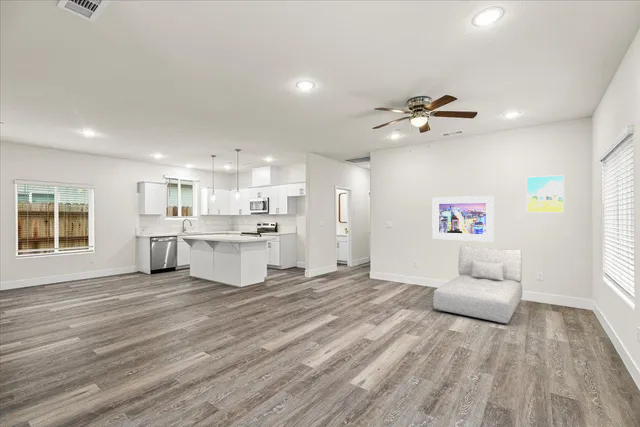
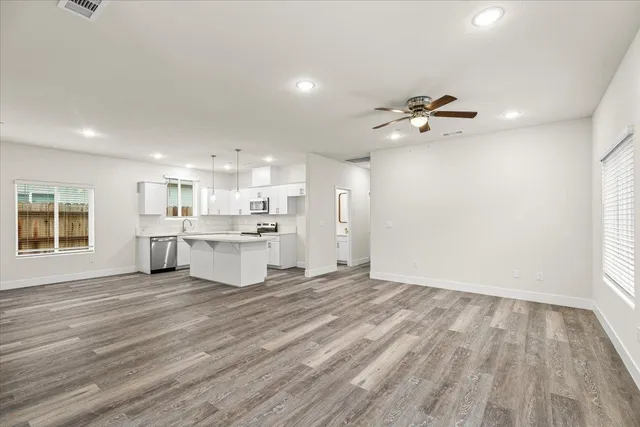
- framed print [525,174,565,214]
- sofa [432,244,523,325]
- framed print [431,195,495,243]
